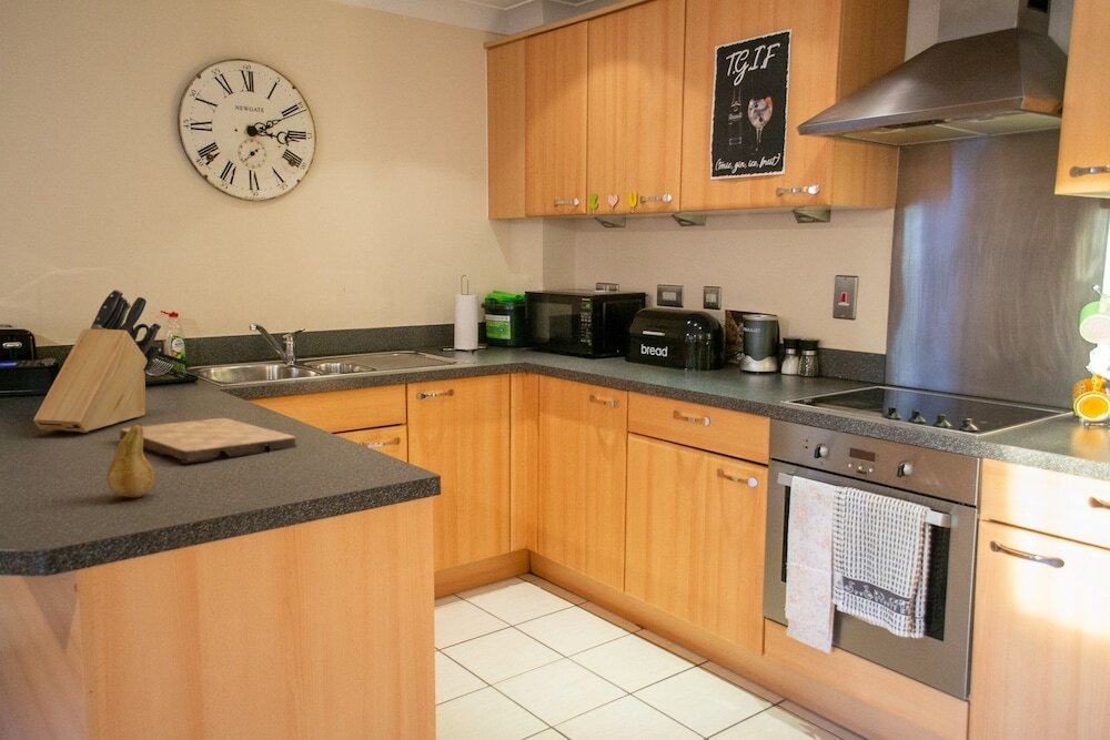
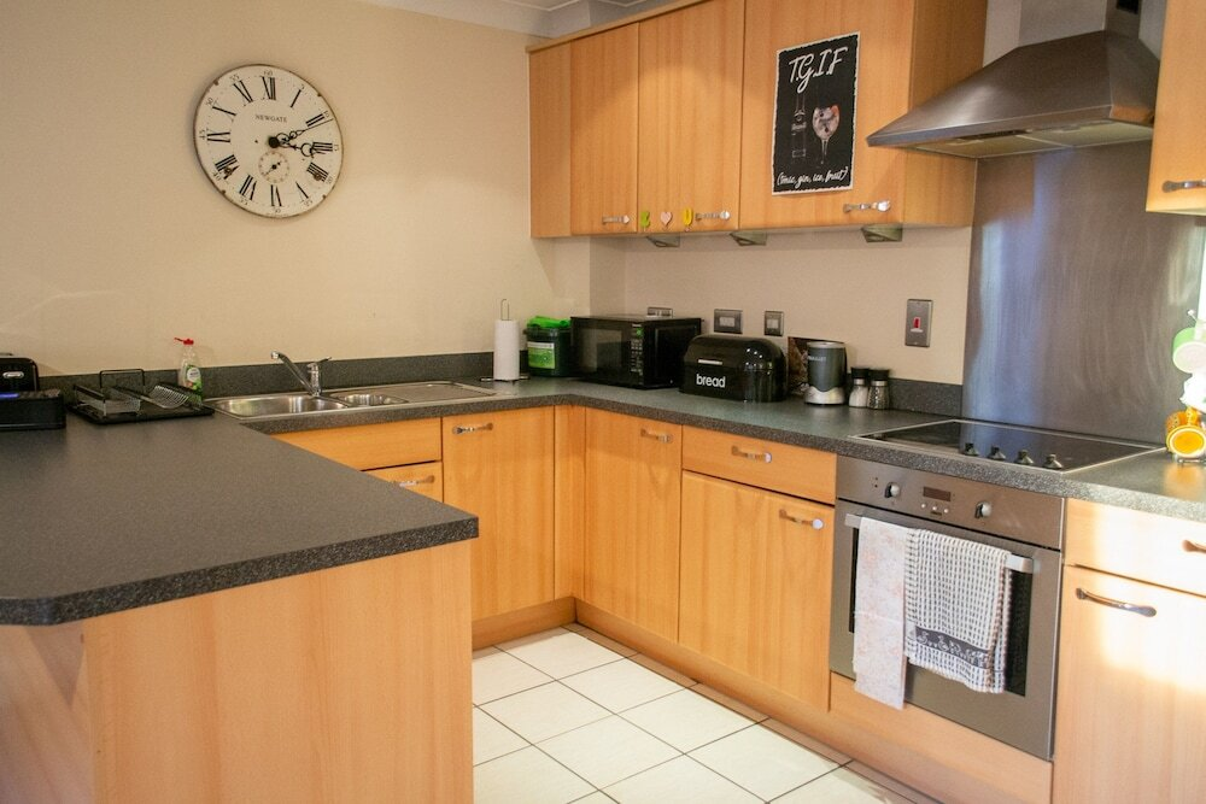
- knife block [32,288,162,434]
- fruit [107,422,155,498]
- cutting board [119,417,297,464]
